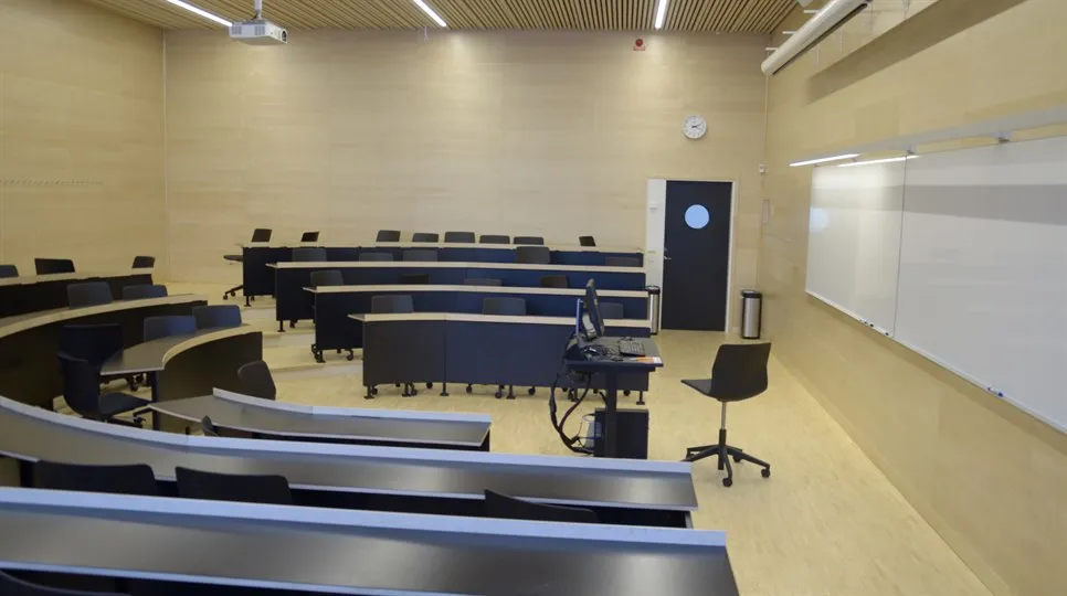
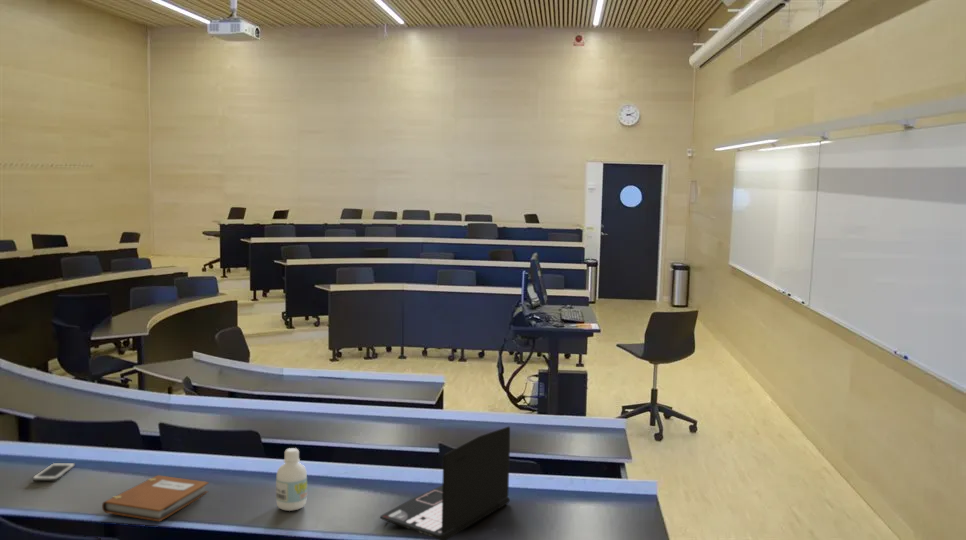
+ laptop [379,426,511,540]
+ bottle [275,447,308,512]
+ cell phone [31,462,76,482]
+ notebook [101,474,210,522]
